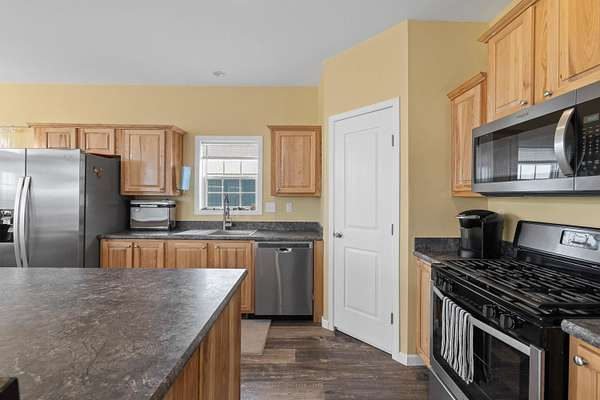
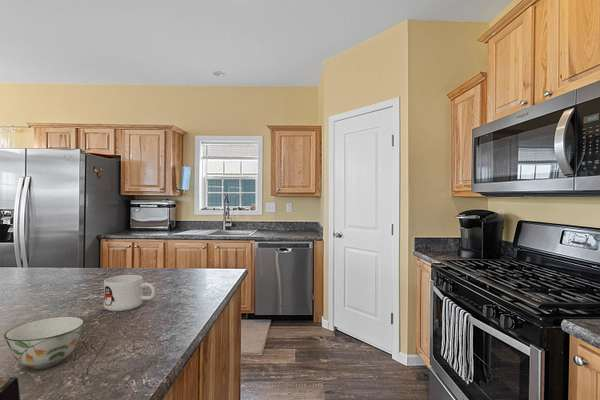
+ soup bowl [3,315,86,371]
+ mug [103,274,156,312]
